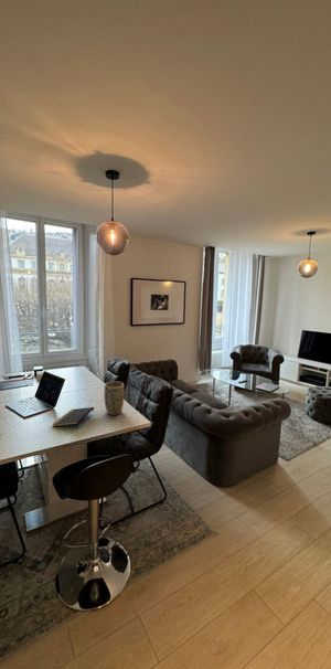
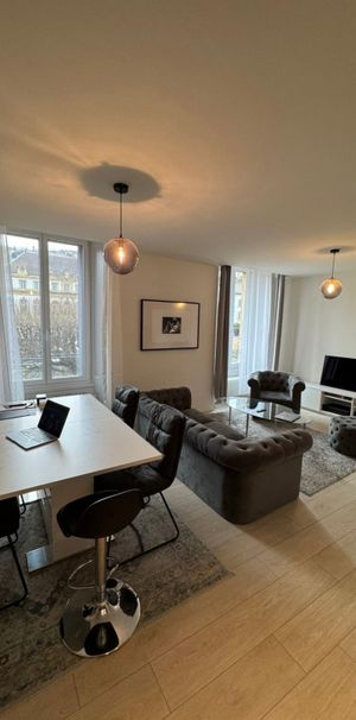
- plant pot [103,381,126,416]
- notepad [52,406,95,427]
